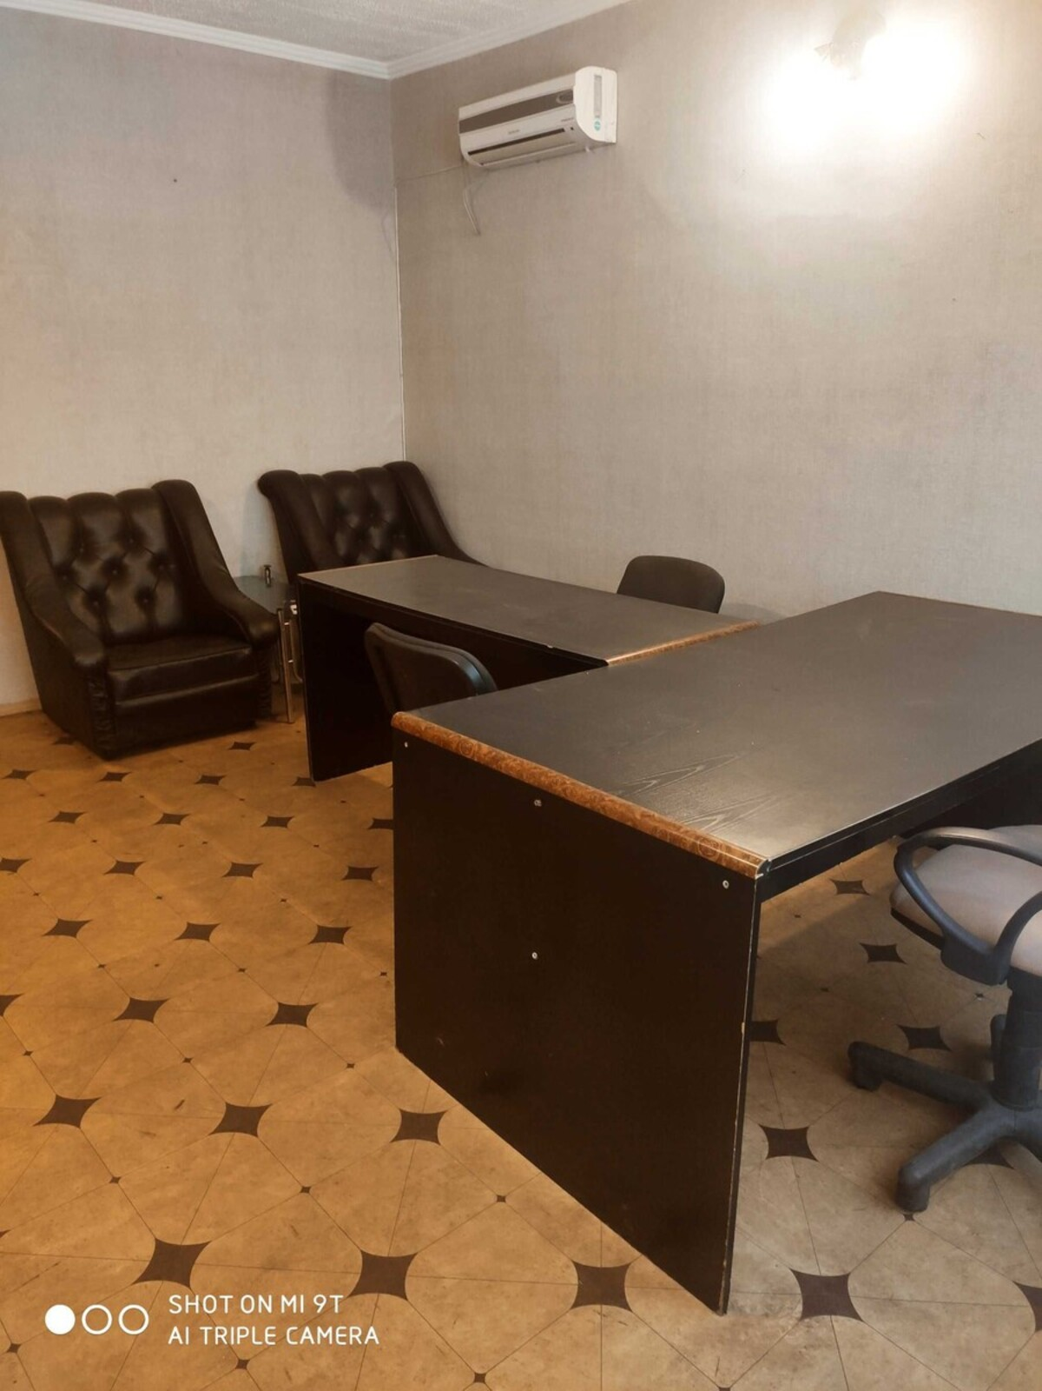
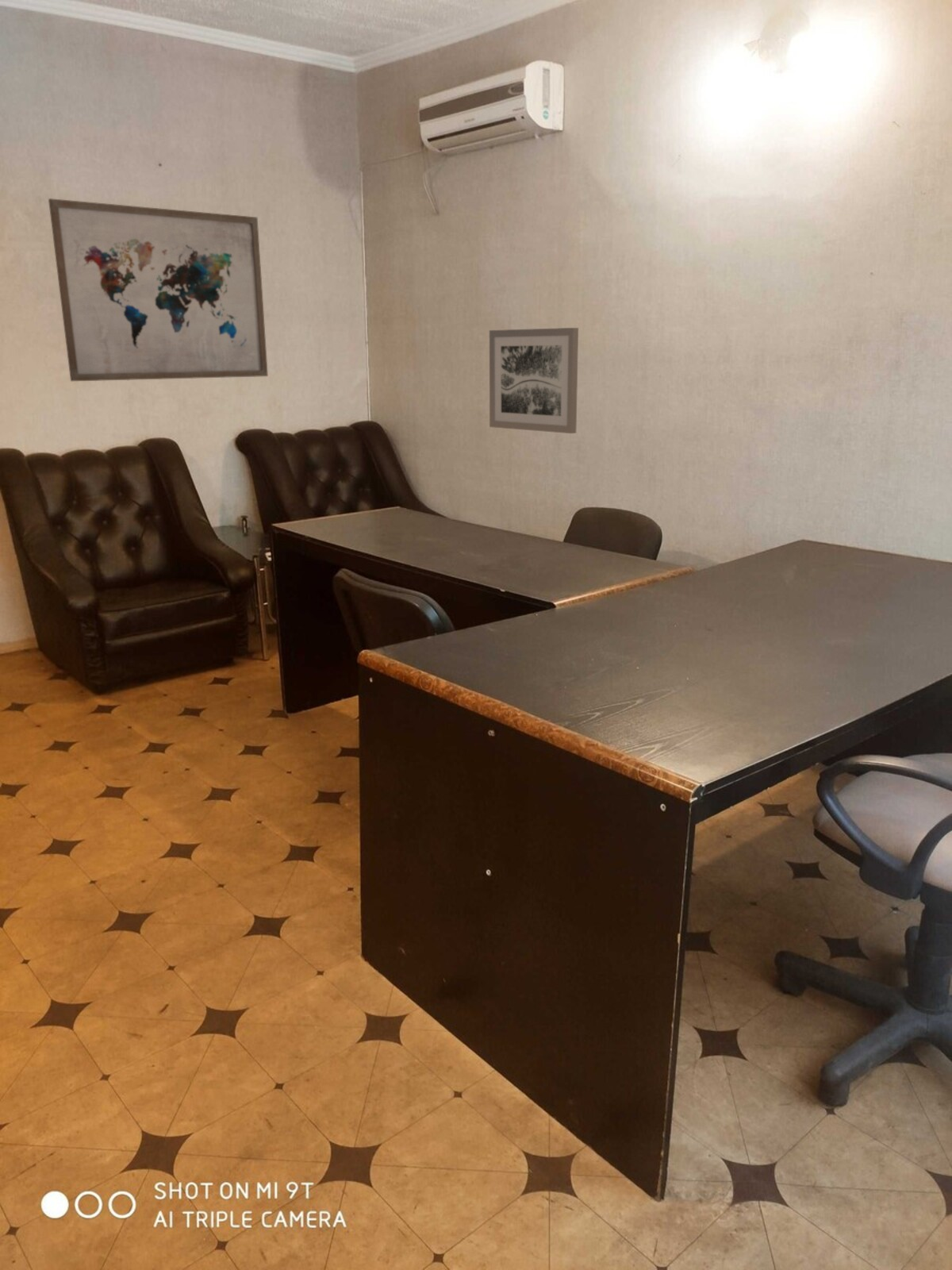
+ wall art [489,327,579,434]
+ wall art [48,198,269,382]
